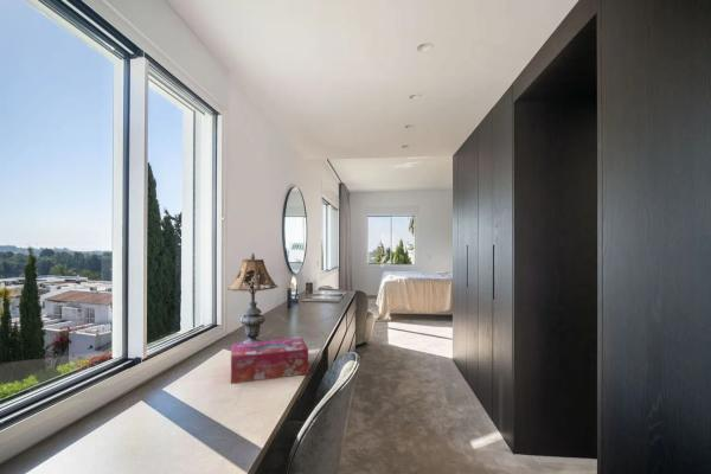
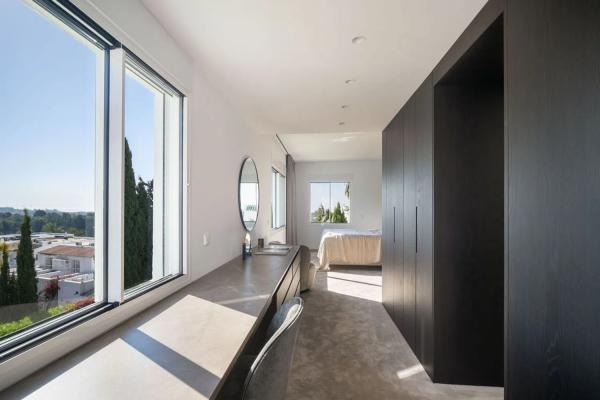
- tissue box [230,337,309,384]
- table lamp [226,252,280,344]
